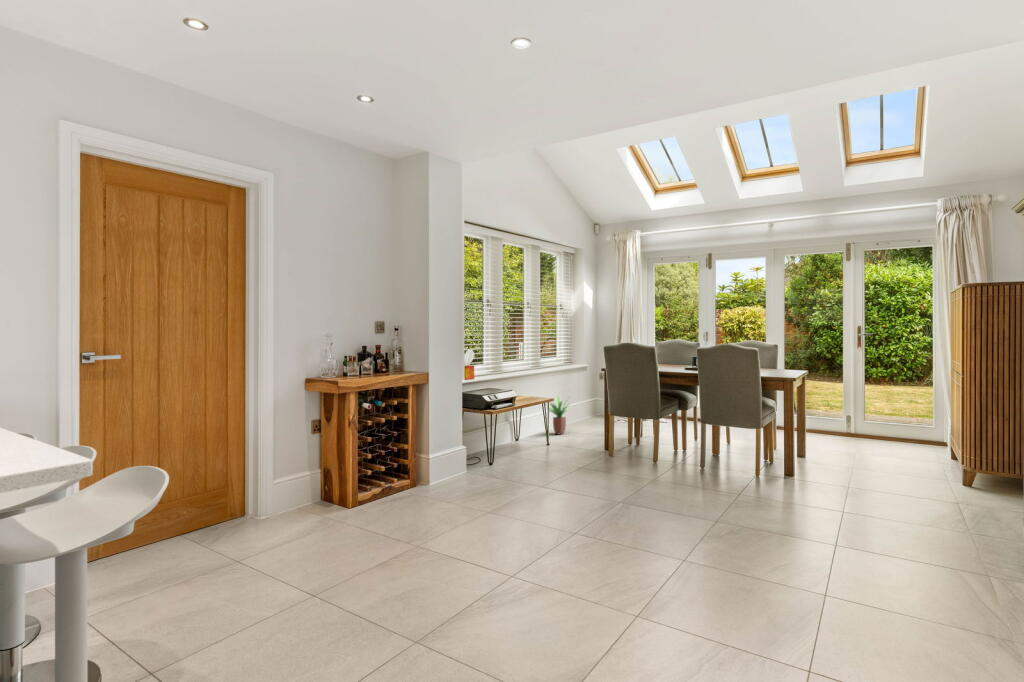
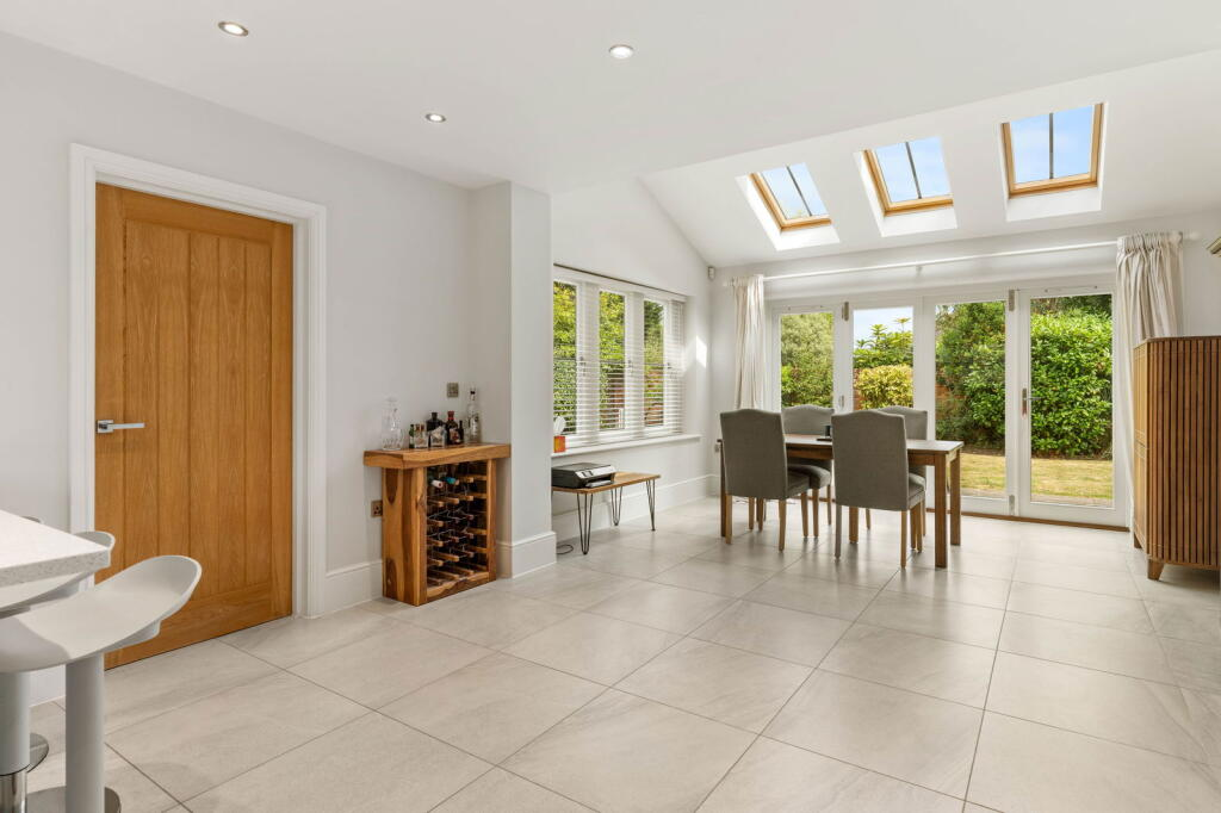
- potted plant [548,395,571,436]
